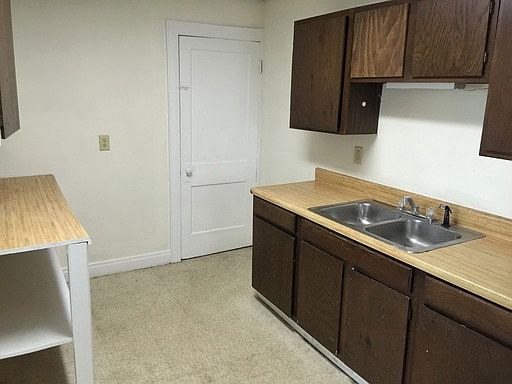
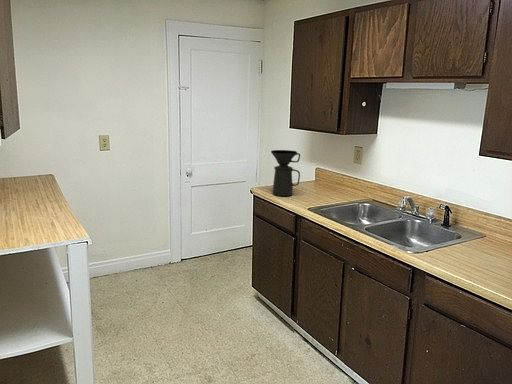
+ coffee maker [270,149,301,197]
